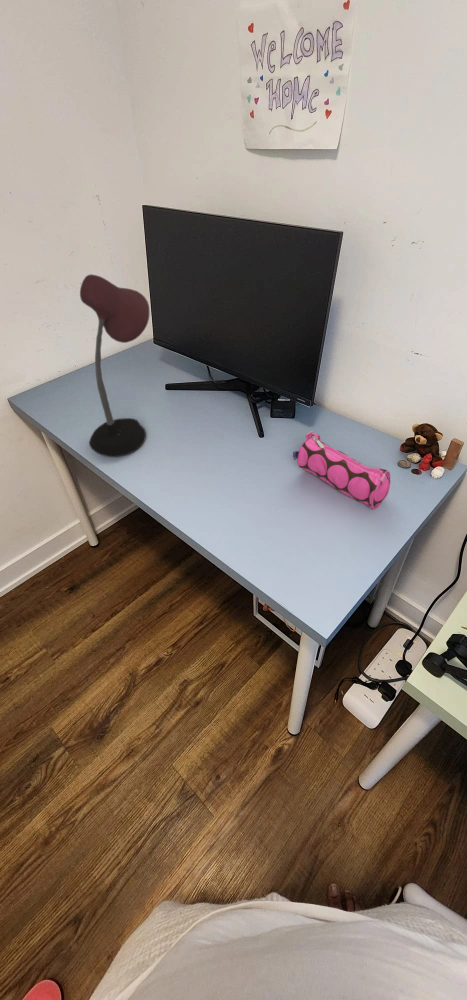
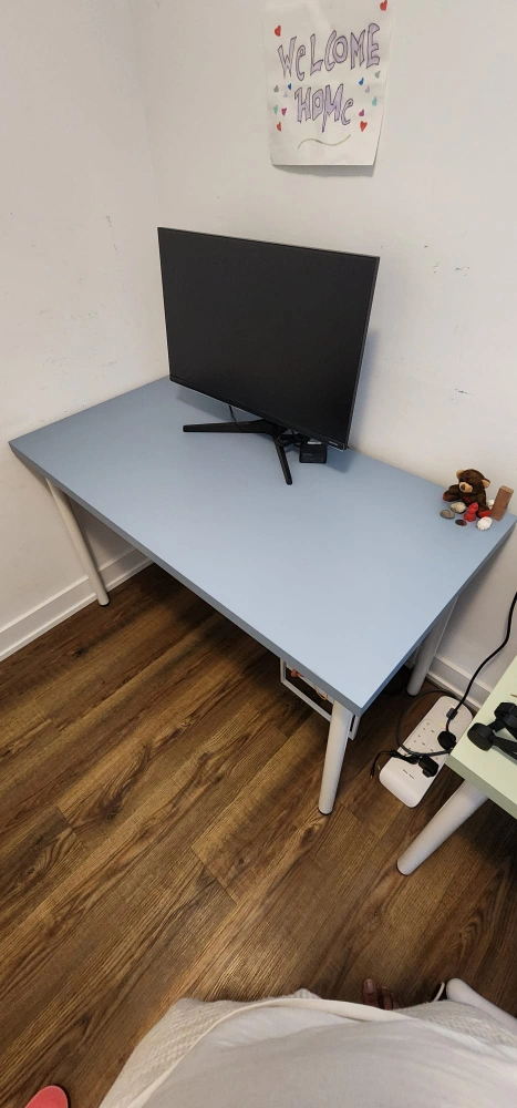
- pencil case [292,430,391,510]
- desk lamp [79,273,151,458]
